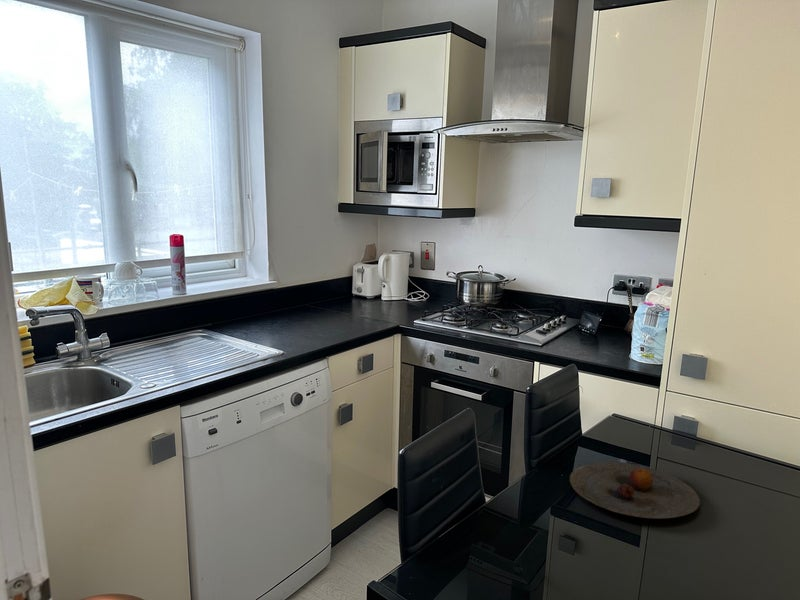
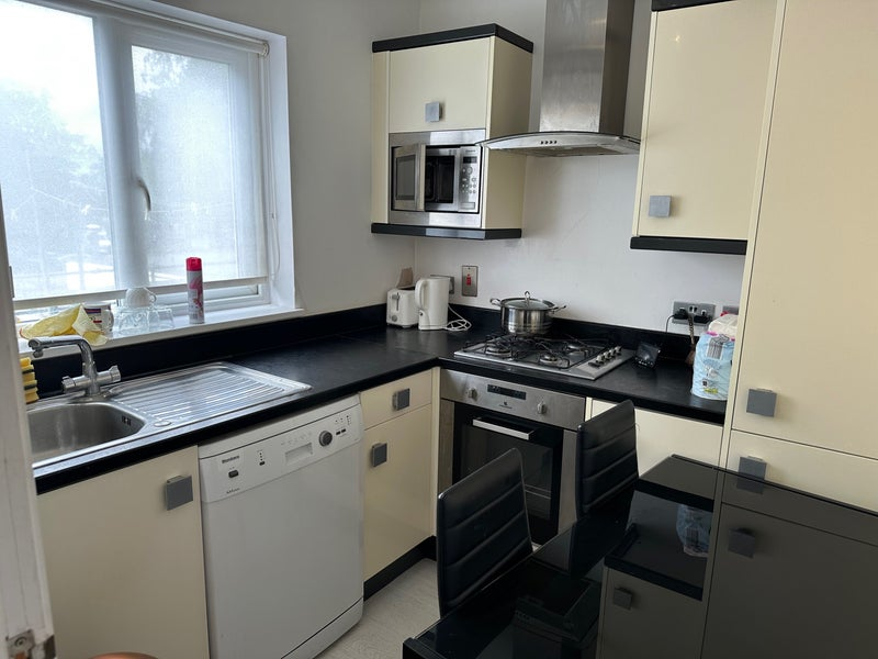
- plate [569,461,701,520]
